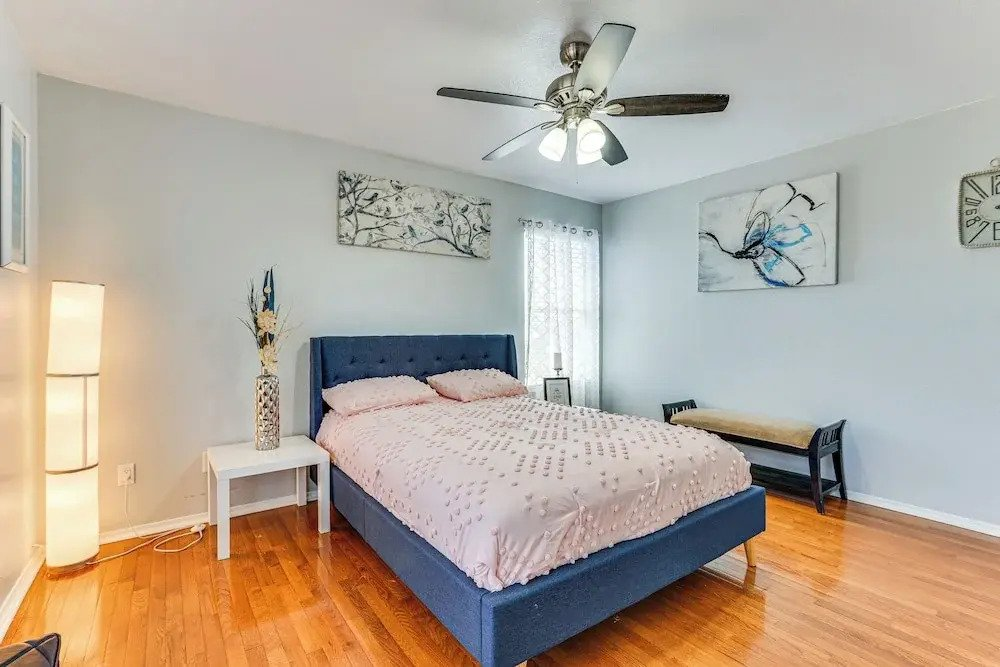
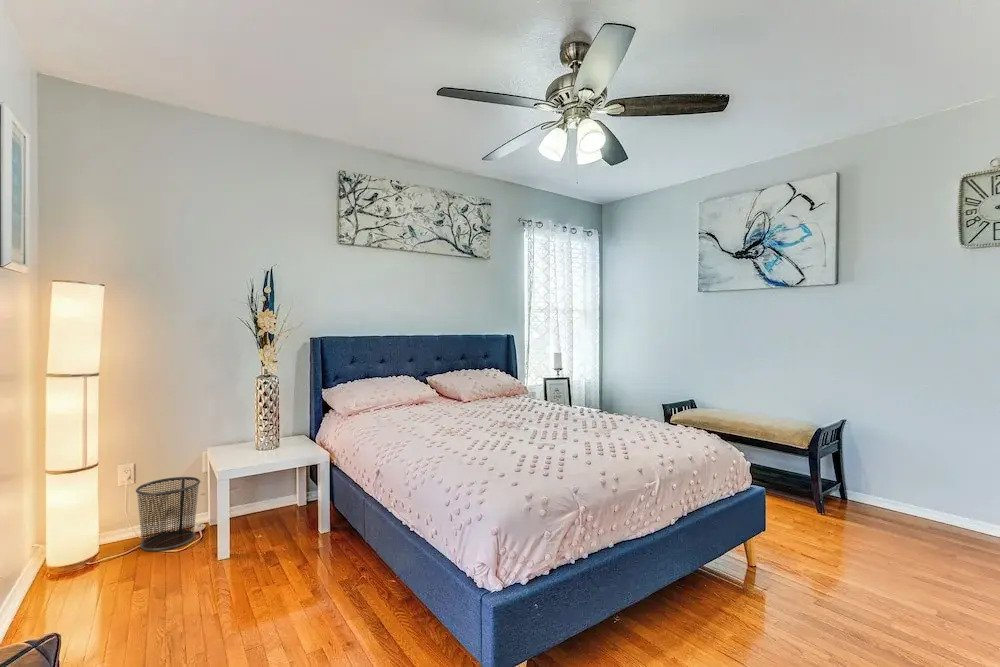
+ waste bin [135,476,201,552]
